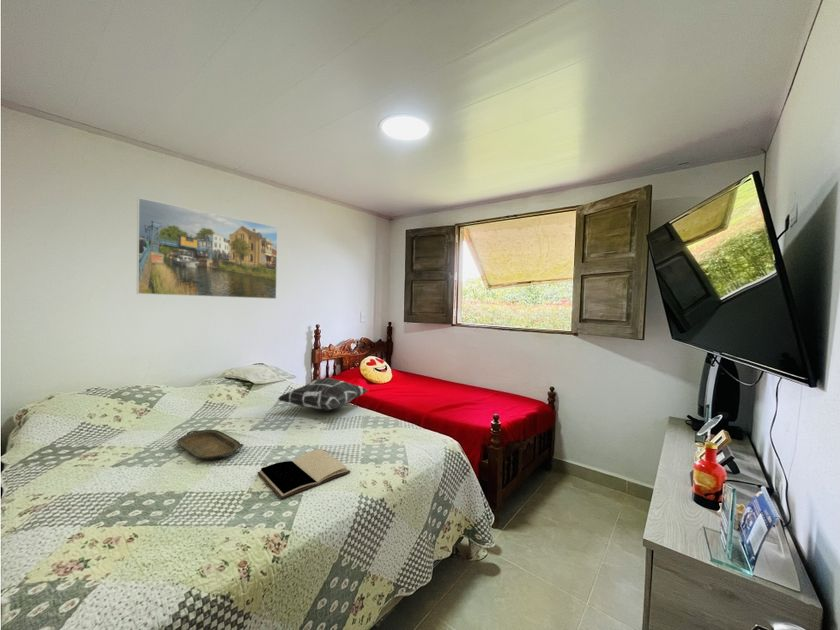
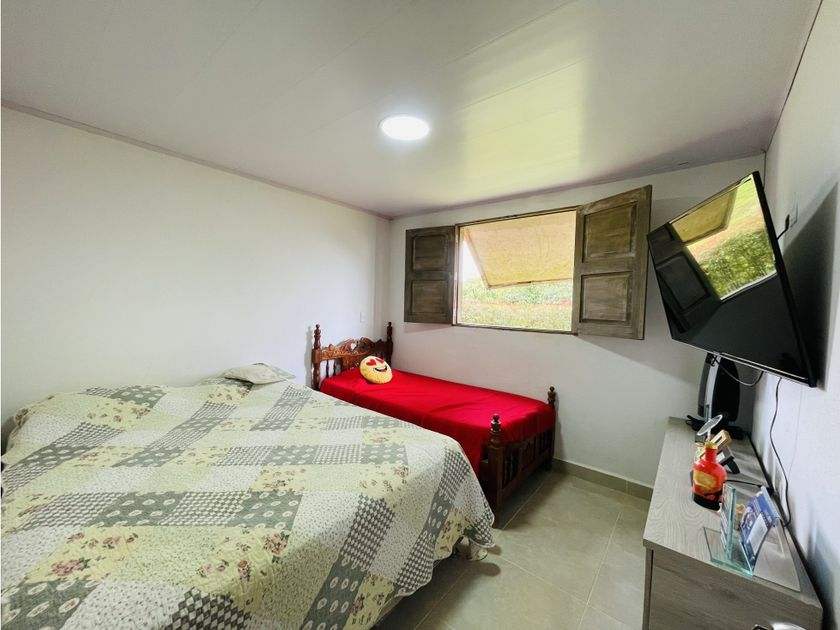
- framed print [136,197,279,300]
- book [256,448,351,500]
- decorative pillow [277,377,370,411]
- serving tray [176,429,244,461]
